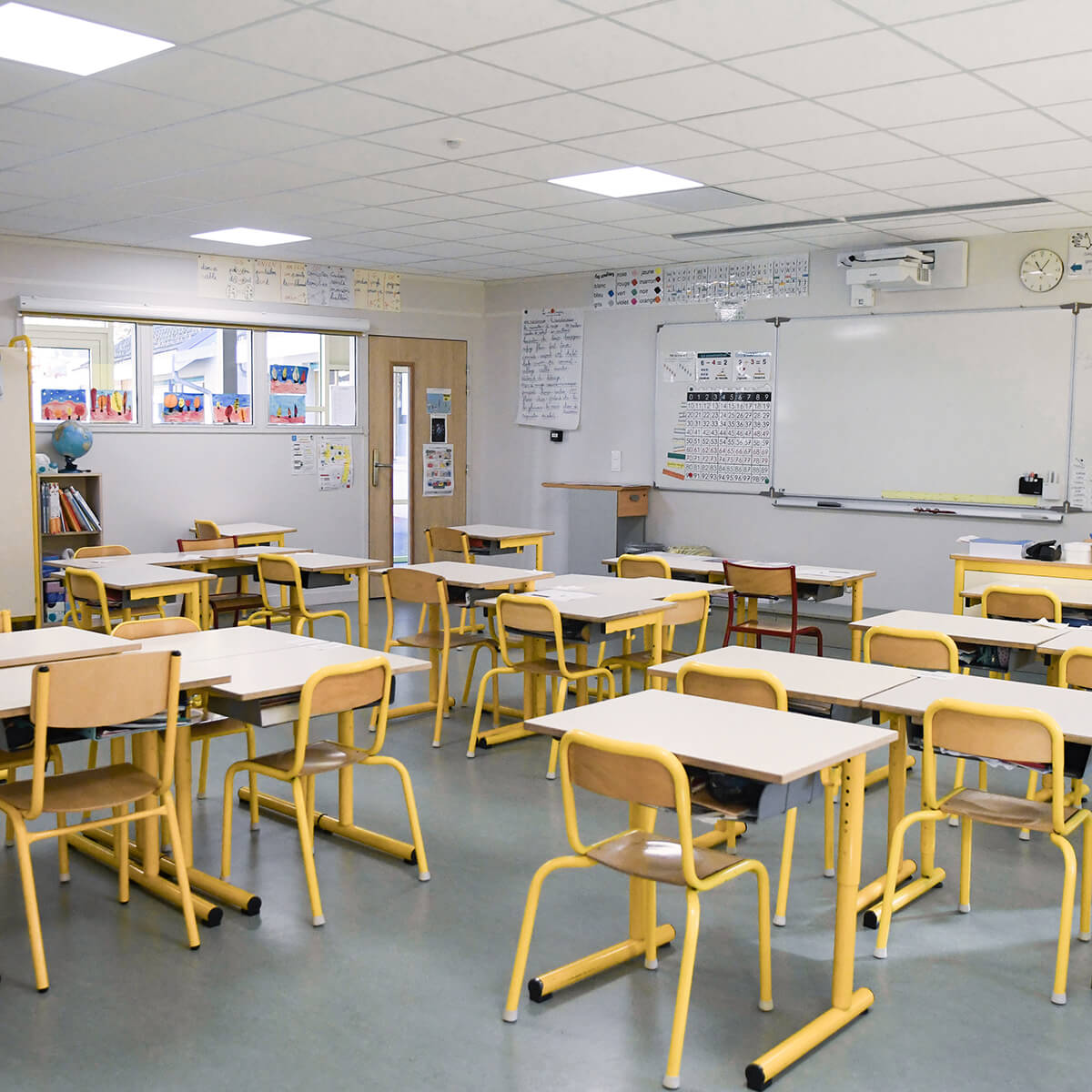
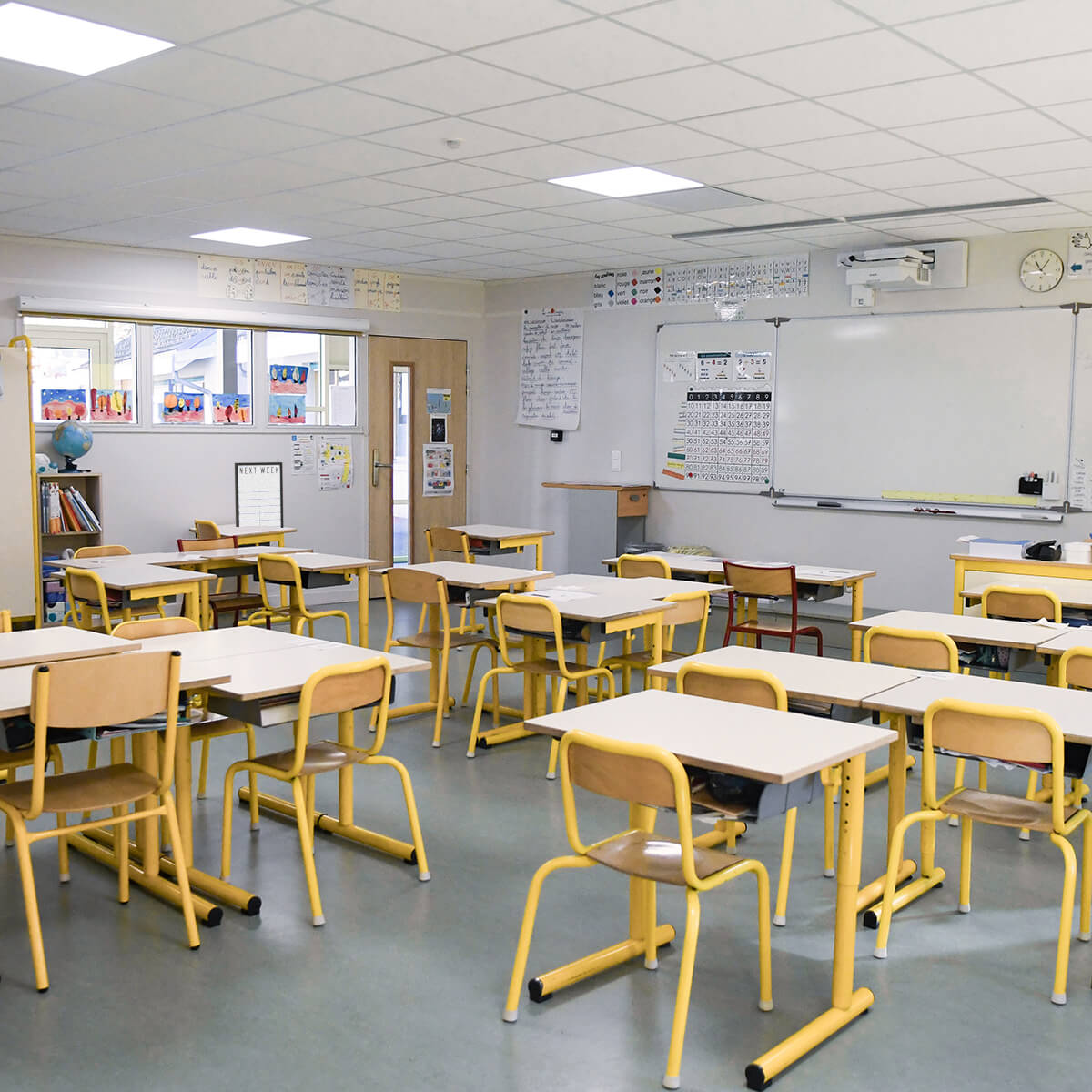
+ writing board [234,461,285,528]
